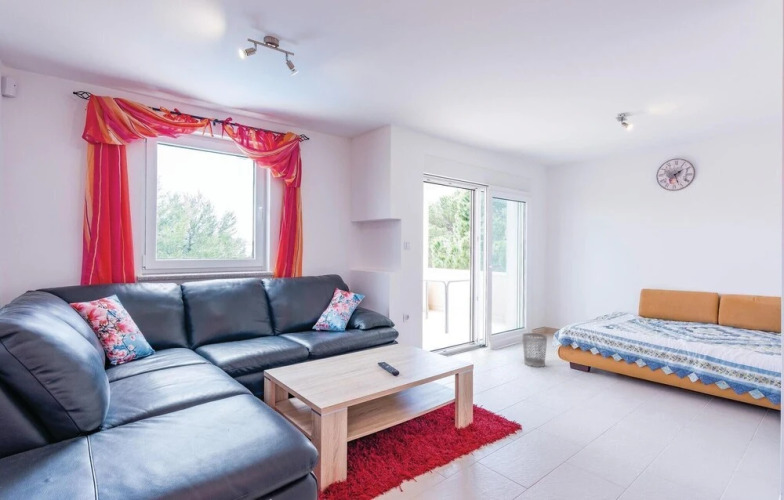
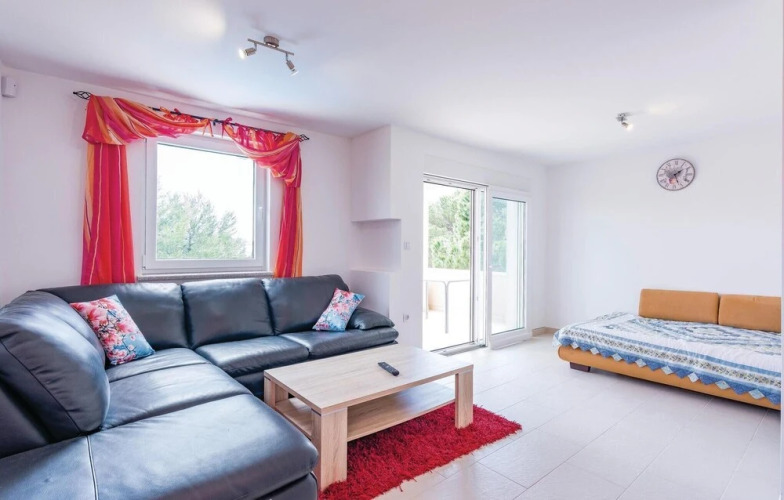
- wastebasket [521,332,548,368]
